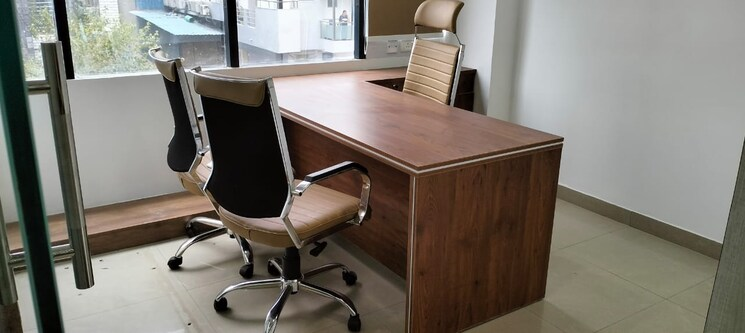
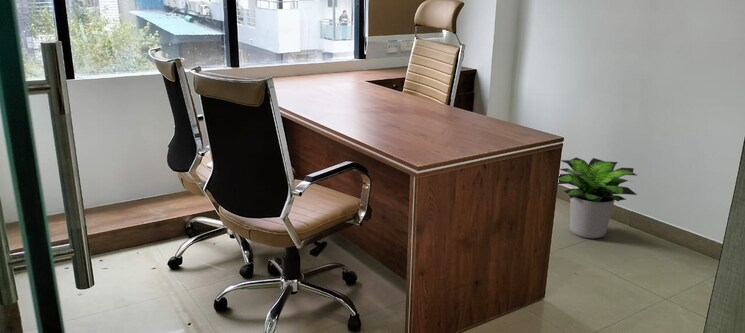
+ potted plant [557,157,639,239]
